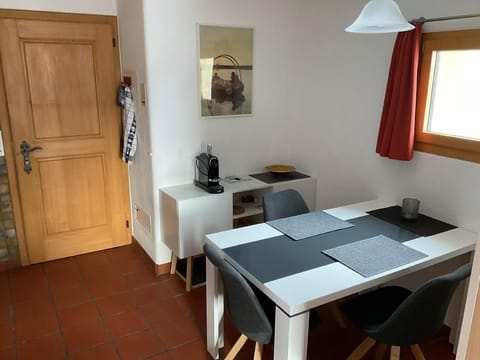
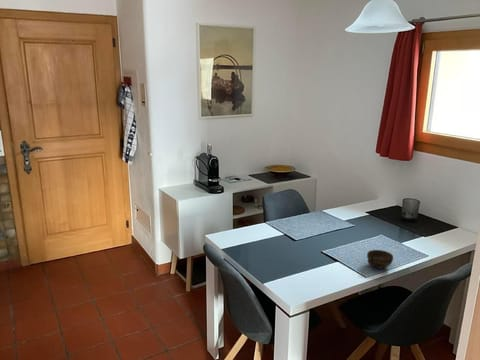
+ cup [366,249,394,270]
